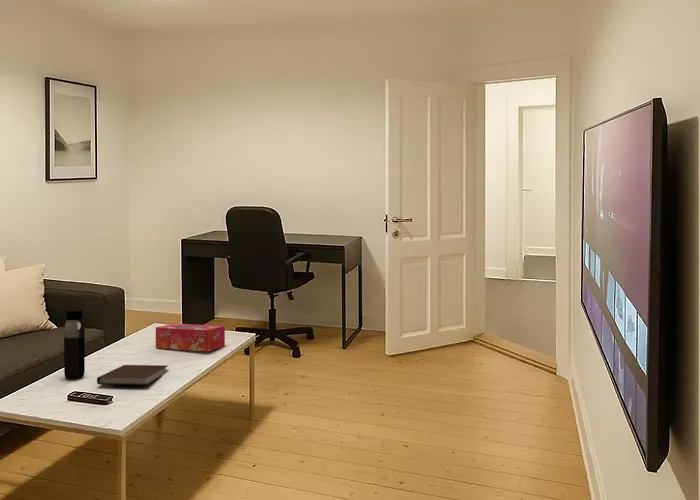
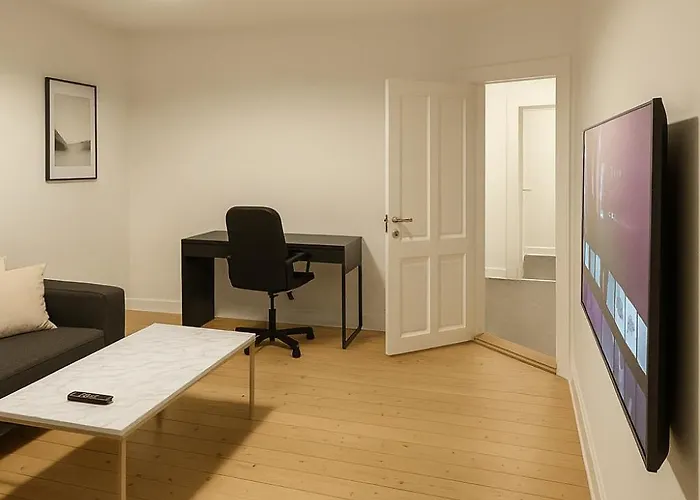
- water bottle [63,309,86,380]
- tissue box [155,323,226,352]
- notebook [96,364,169,386]
